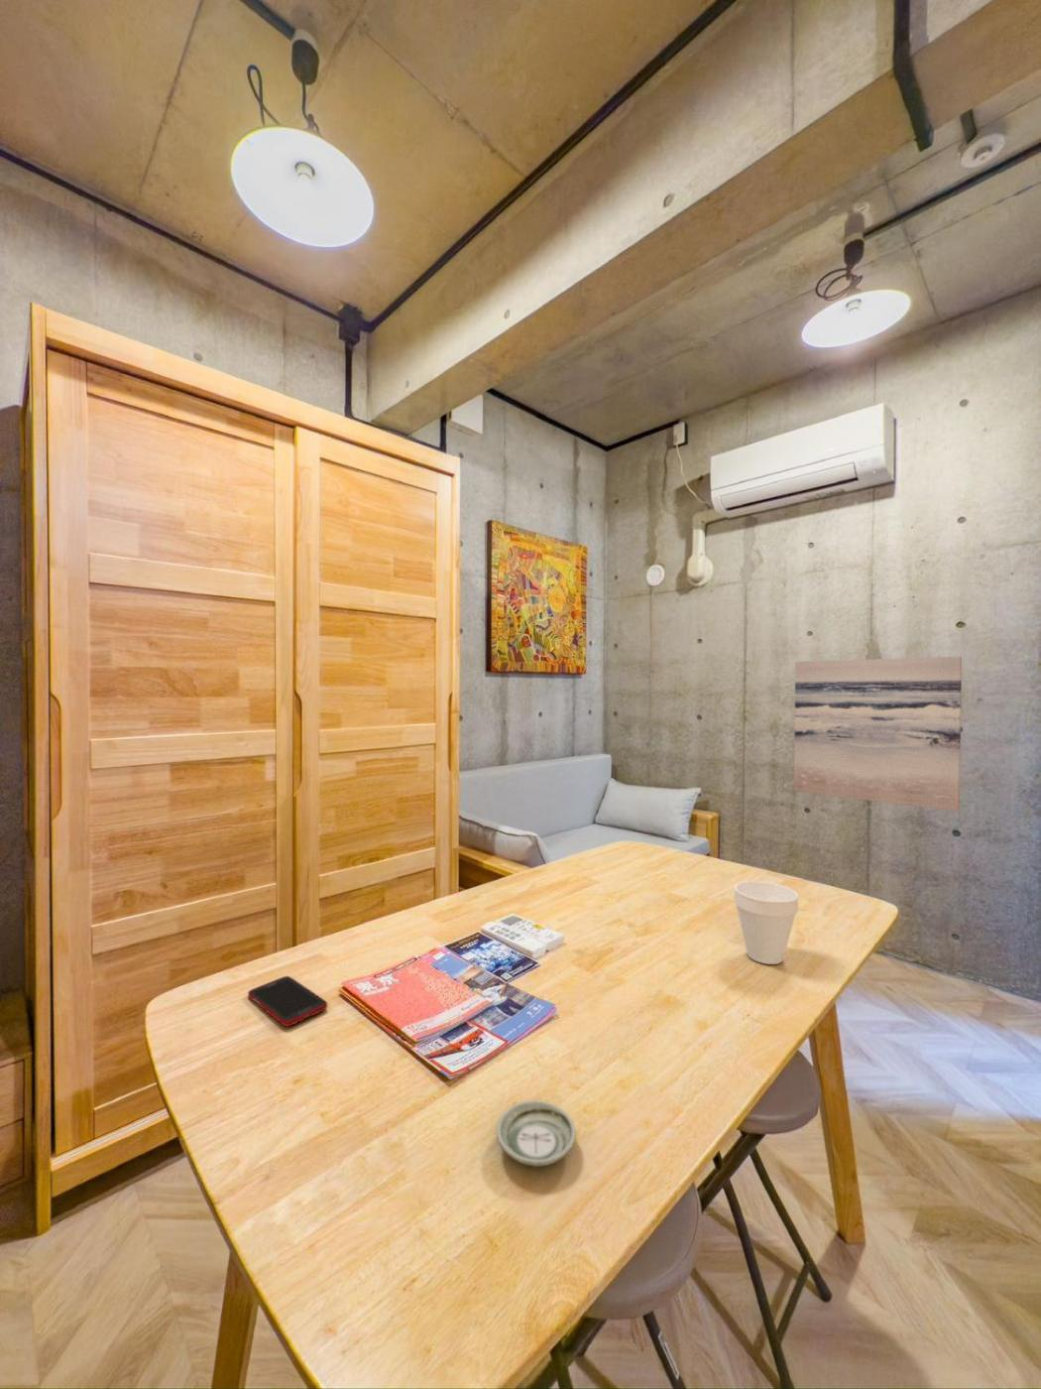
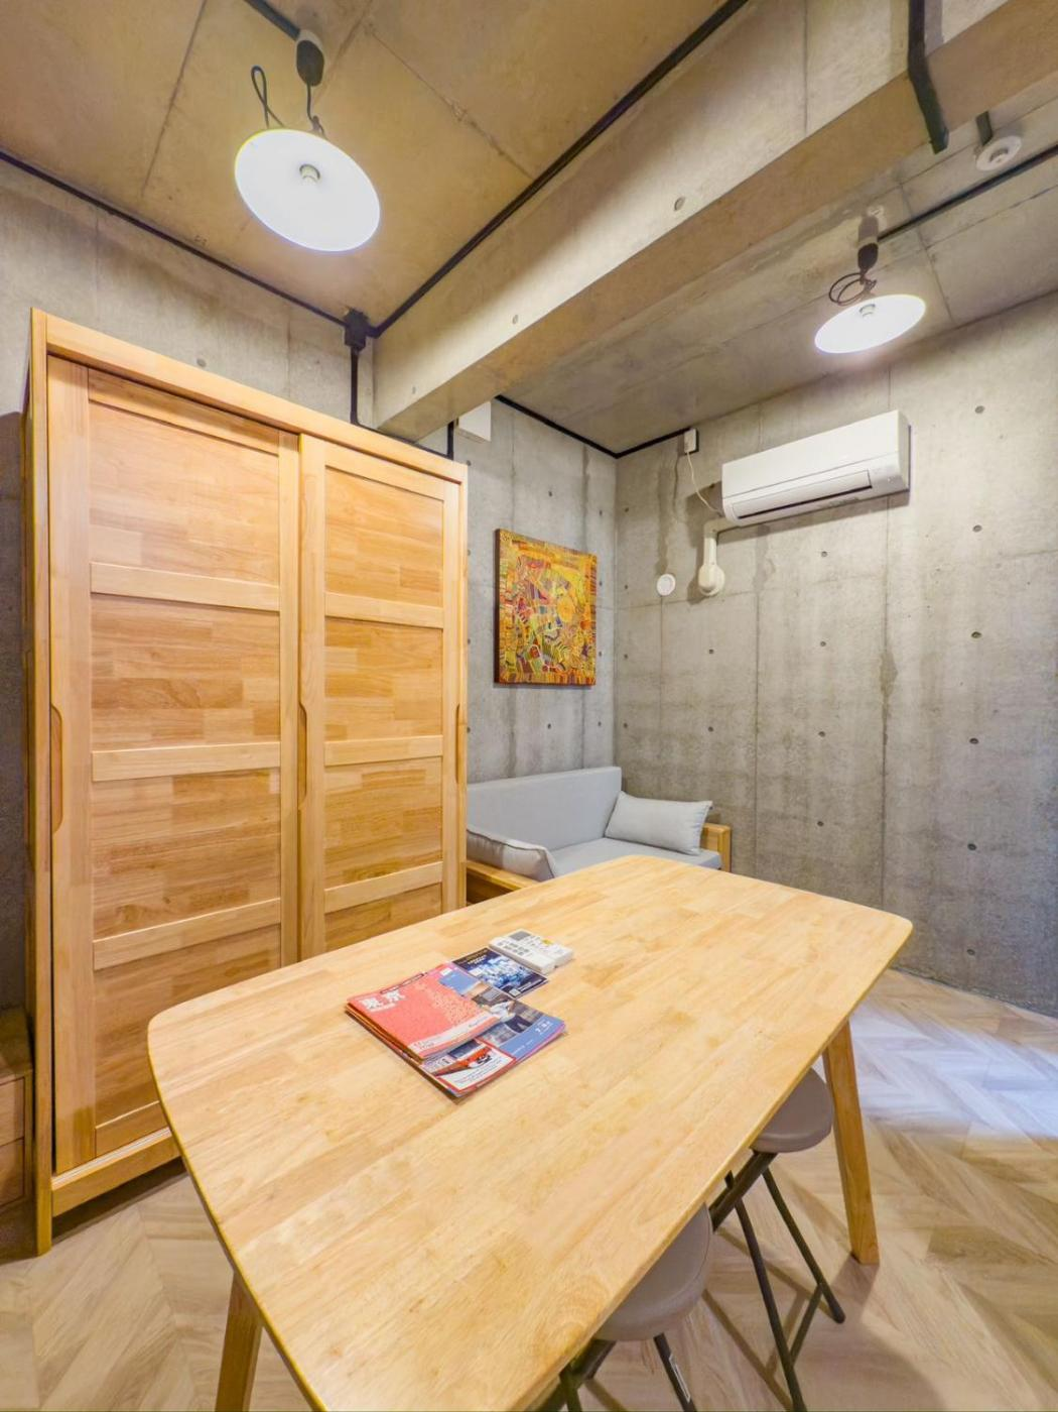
- cup [733,880,799,966]
- saucer [495,1099,576,1168]
- cell phone [247,976,328,1028]
- wall art [793,656,962,813]
